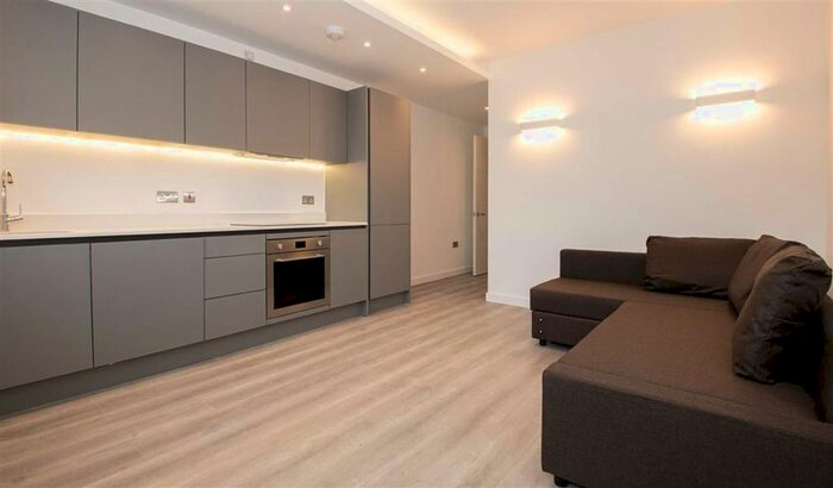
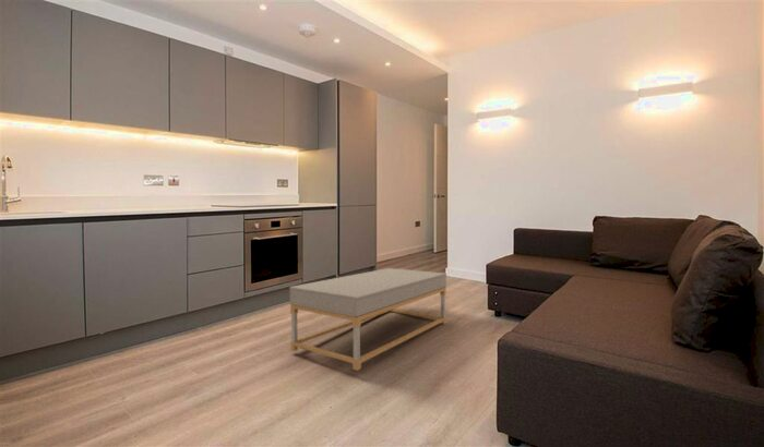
+ coffee table [288,267,447,372]
